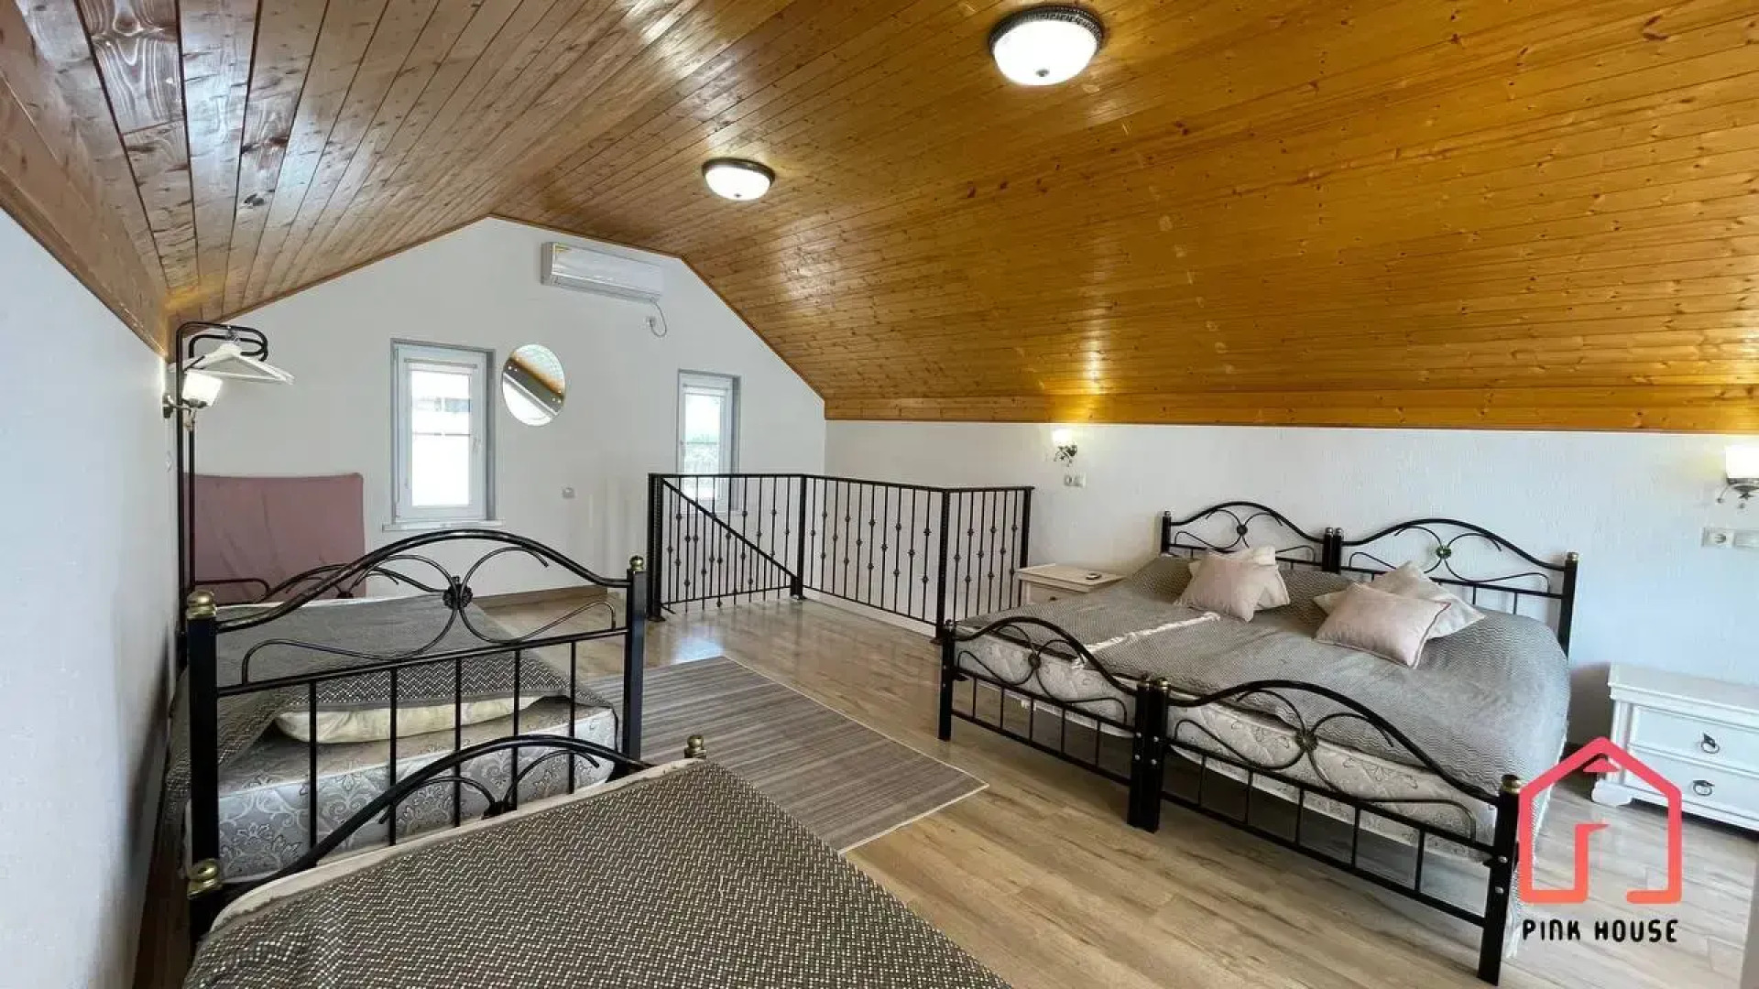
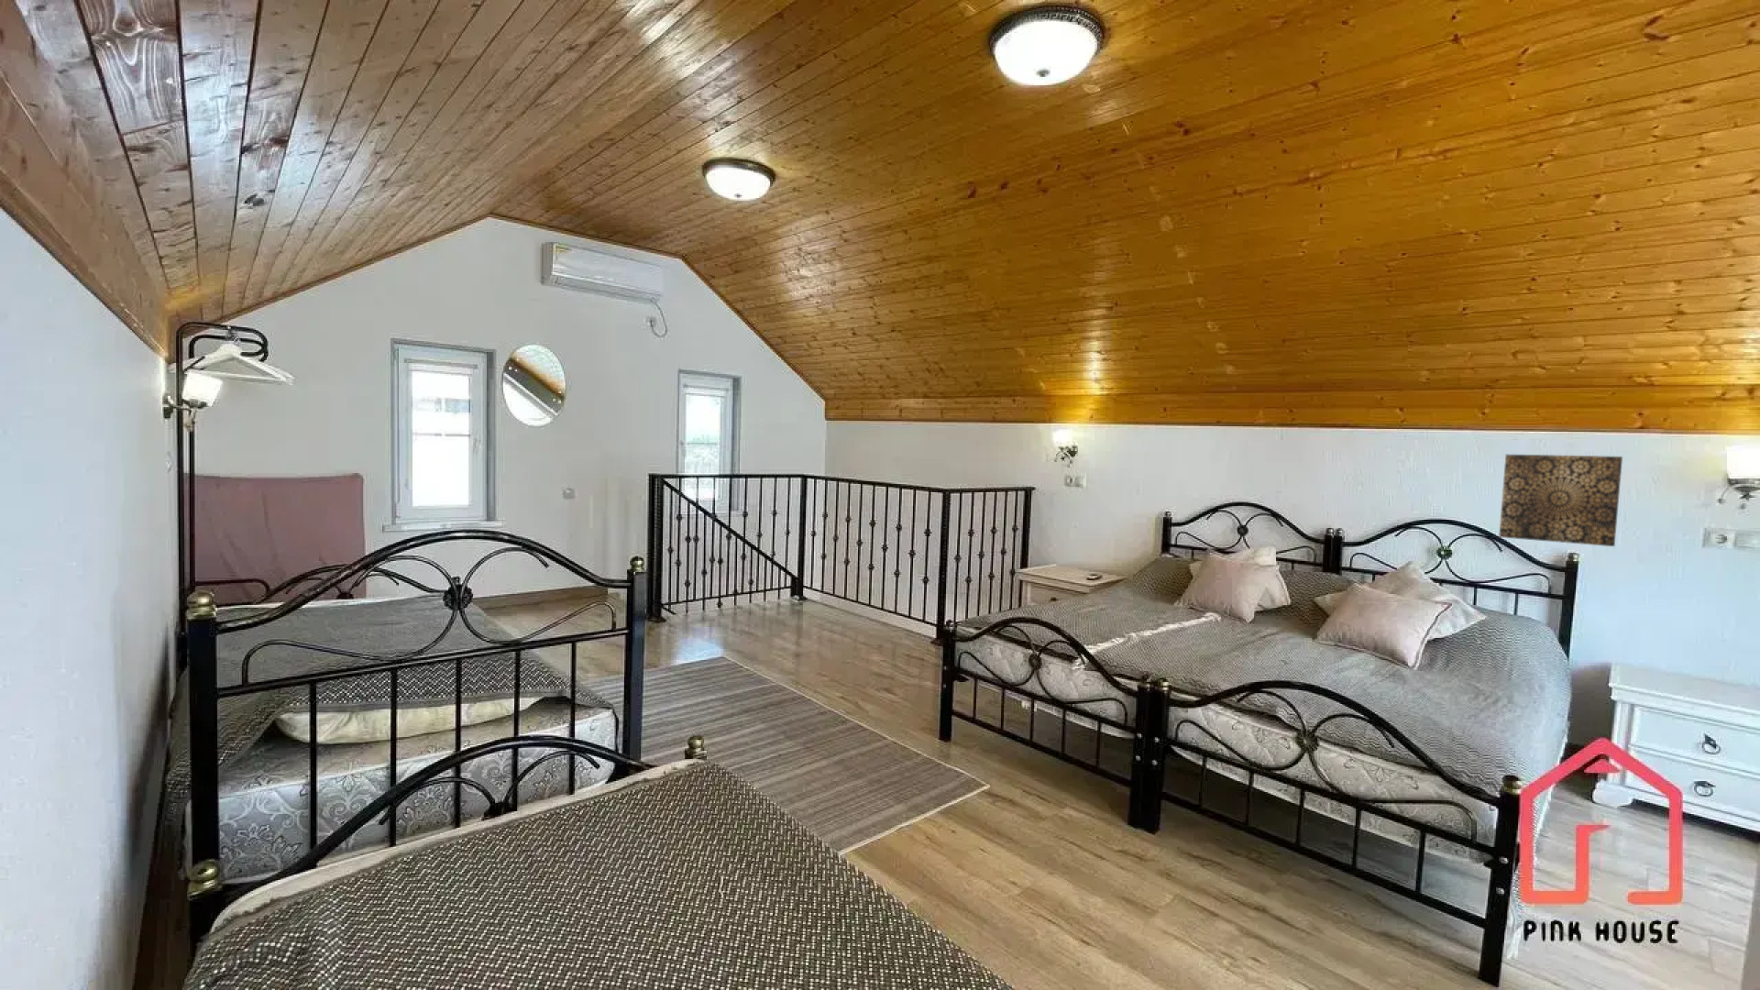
+ wall art [1498,453,1623,548]
